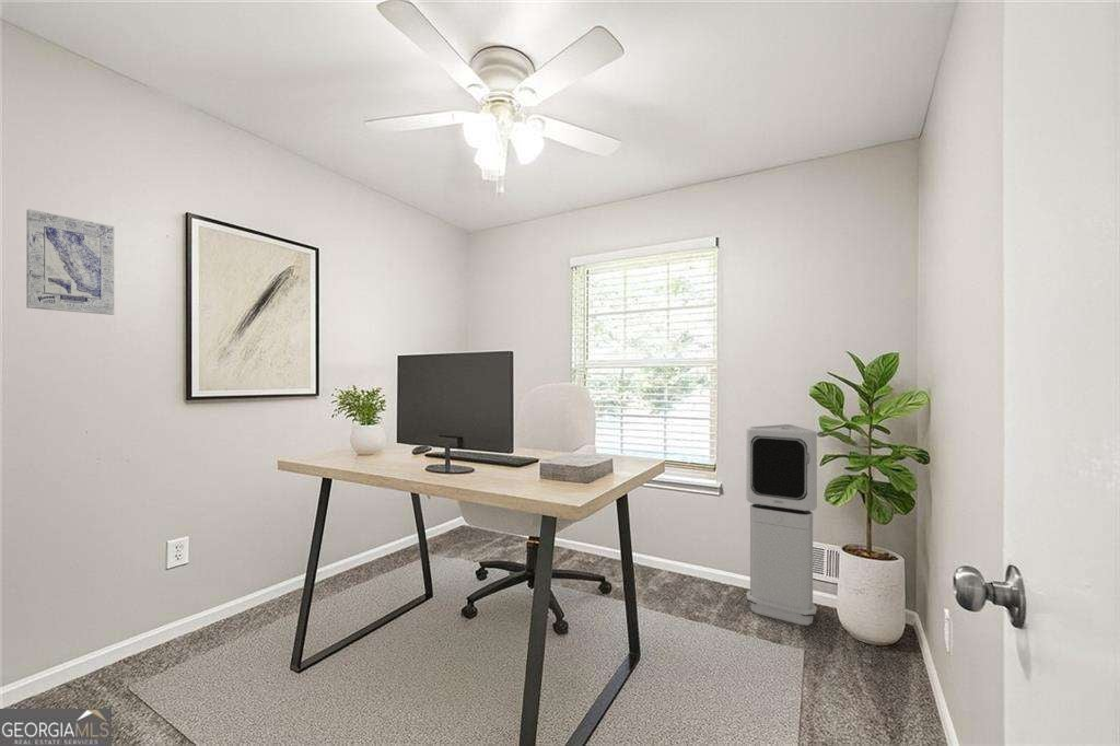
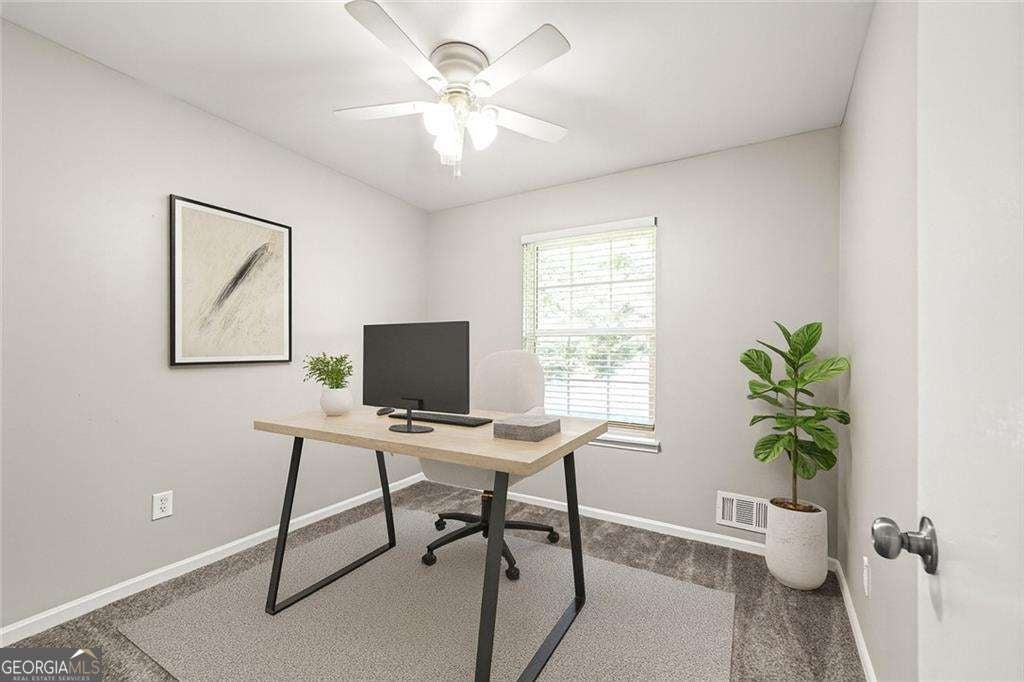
- wall art [25,208,115,316]
- air purifier [745,423,818,627]
